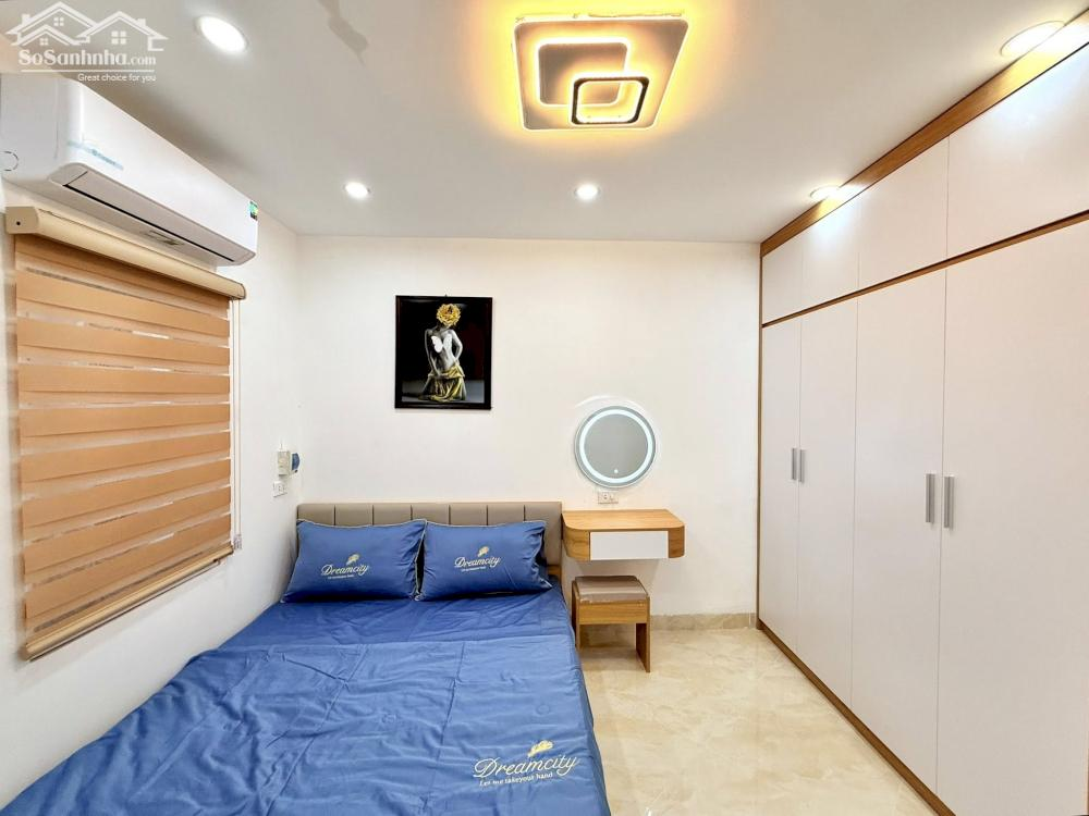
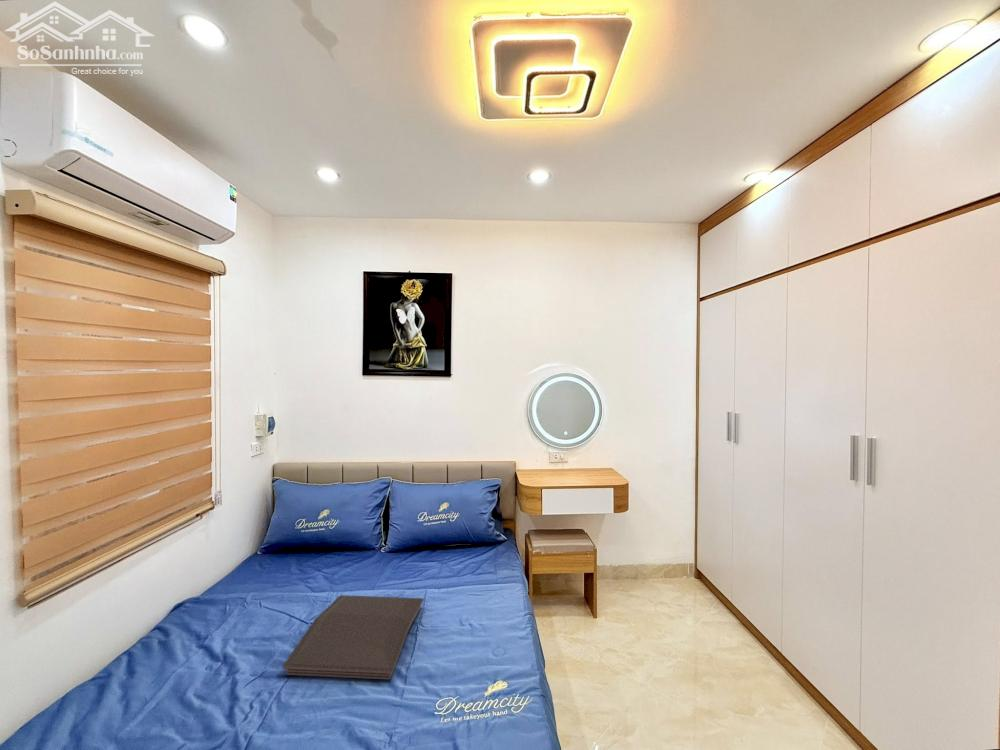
+ serving tray [281,594,425,680]
